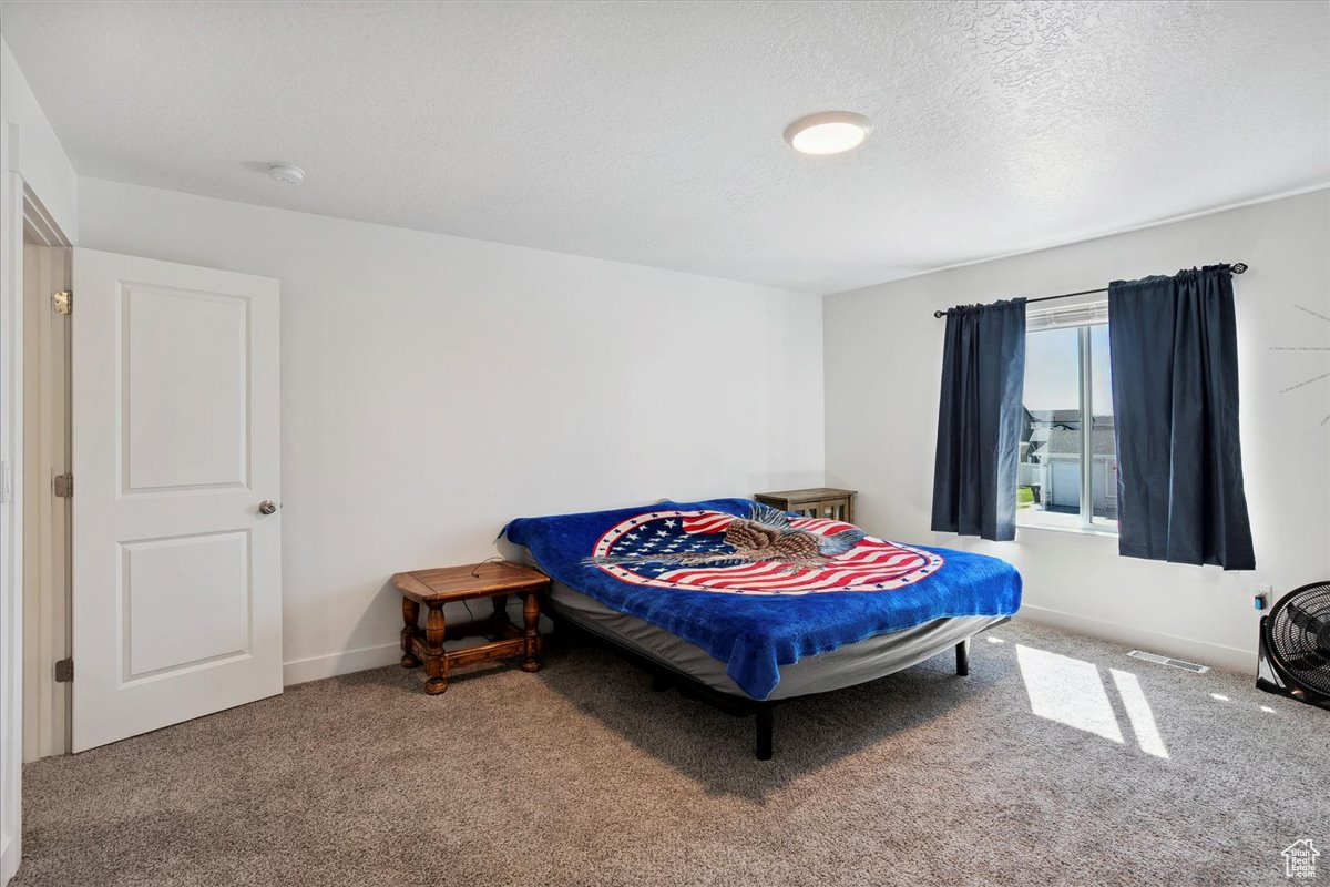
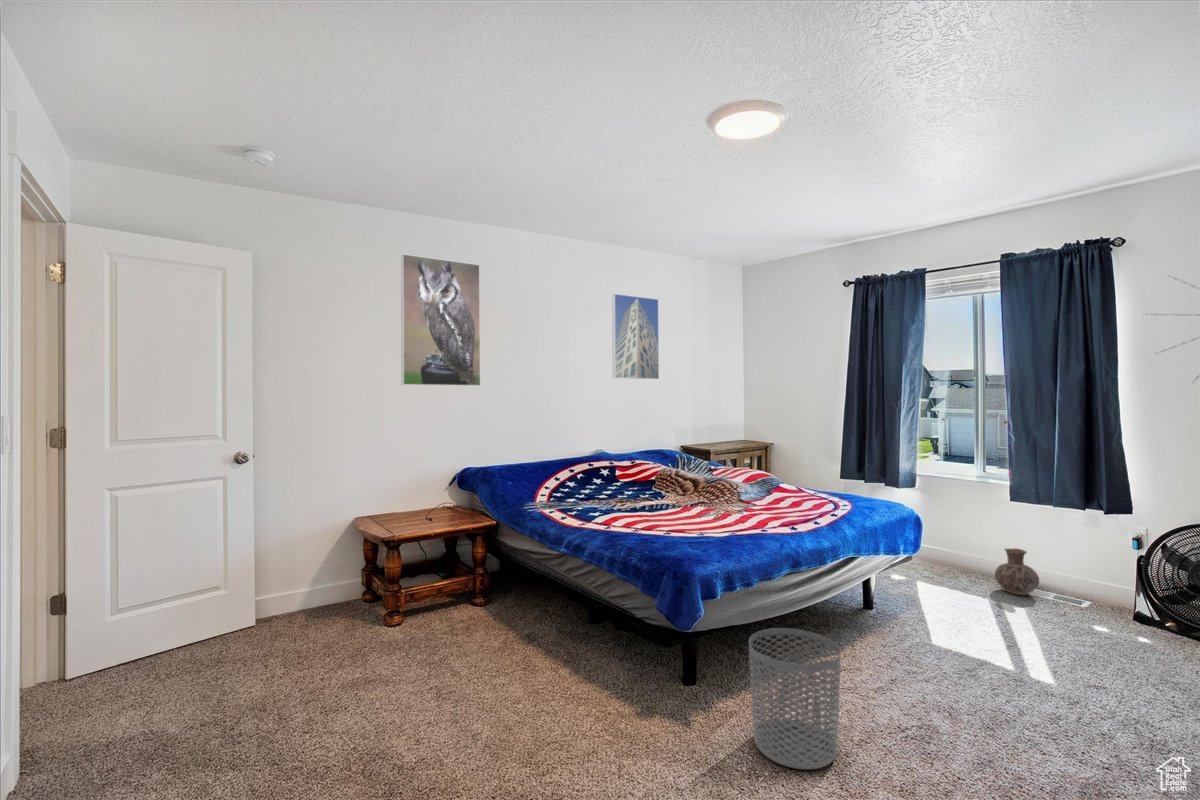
+ waste bin [748,627,842,770]
+ ceramic jug [994,547,1040,596]
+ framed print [400,253,482,387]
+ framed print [611,293,660,380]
